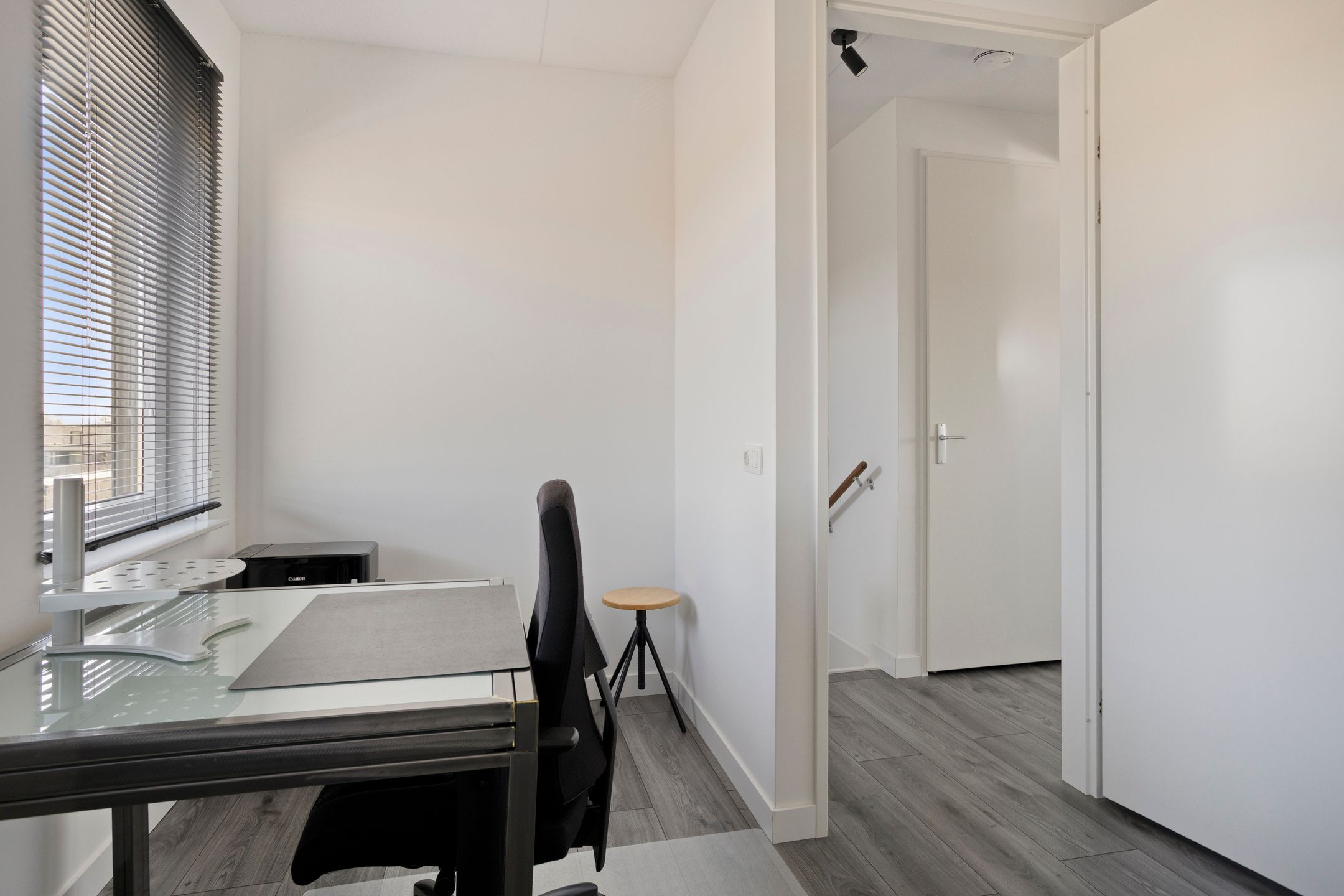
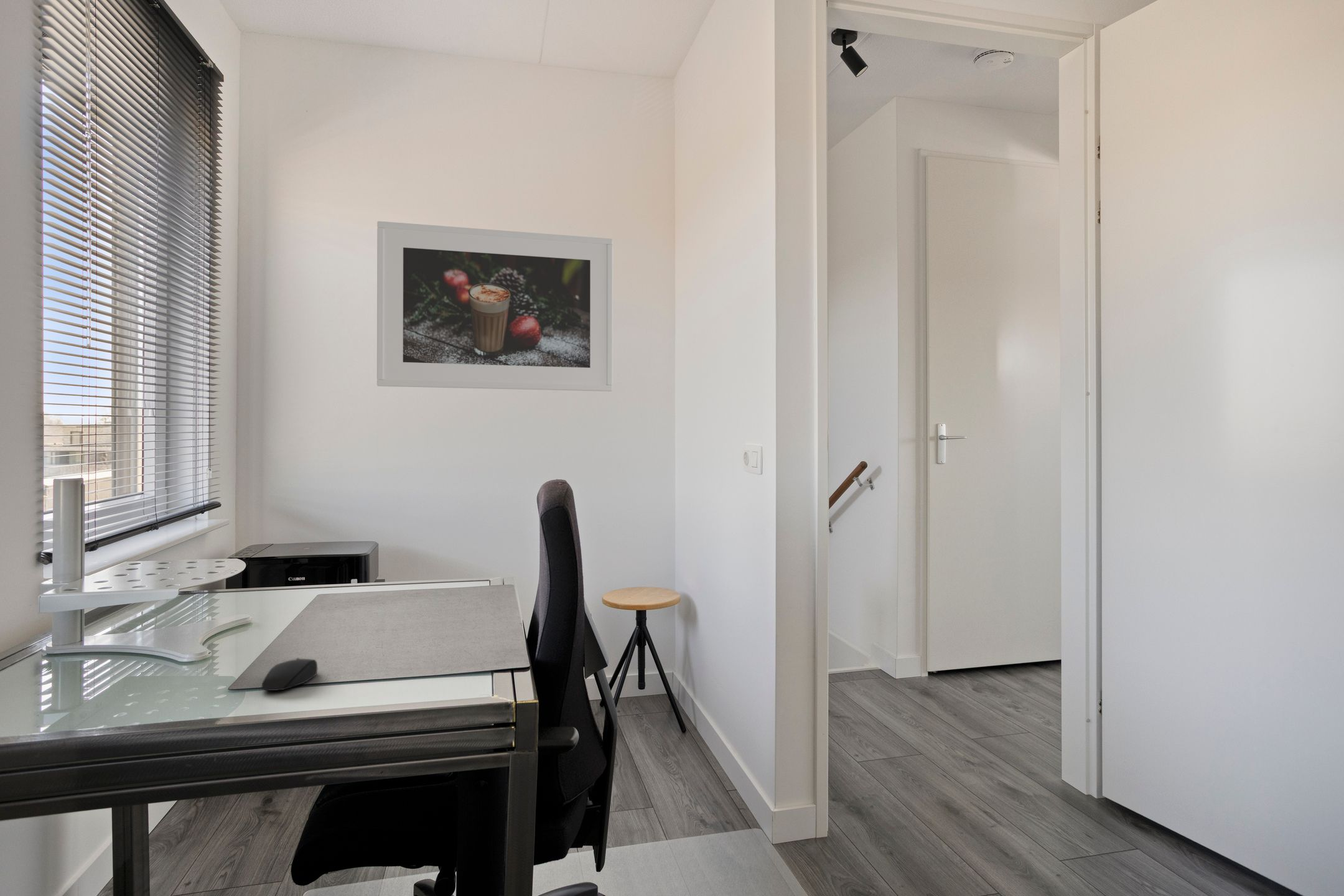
+ mouse [261,657,318,691]
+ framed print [376,221,614,392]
